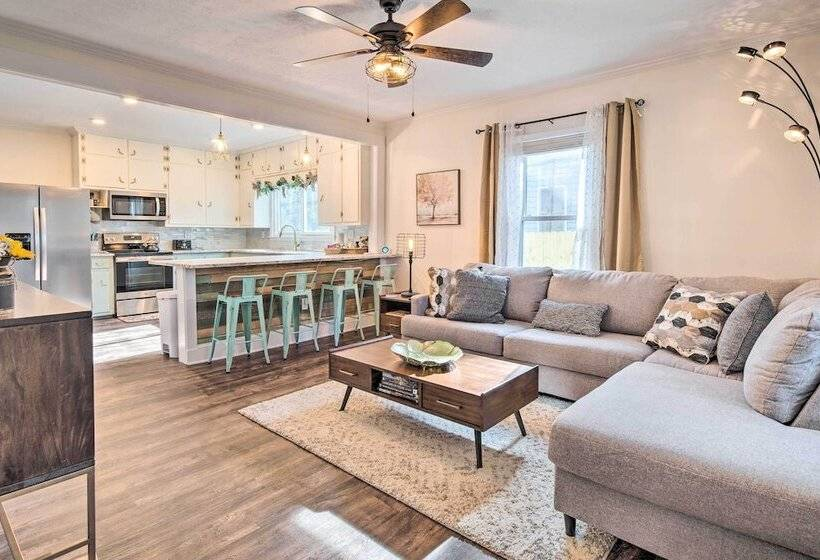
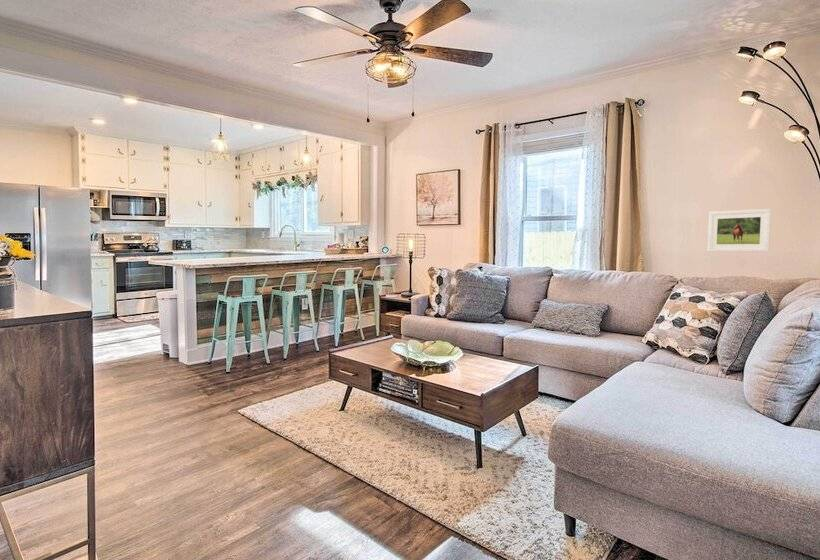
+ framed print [707,208,772,253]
